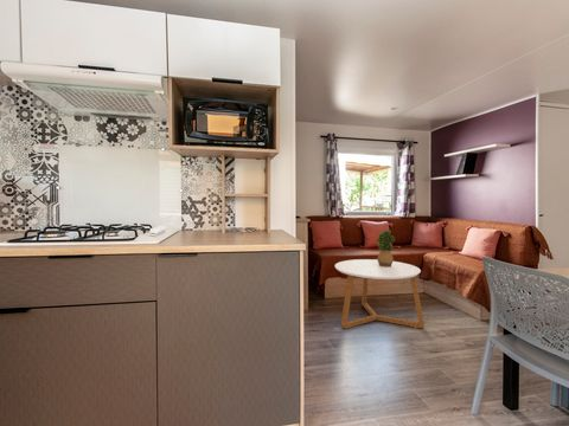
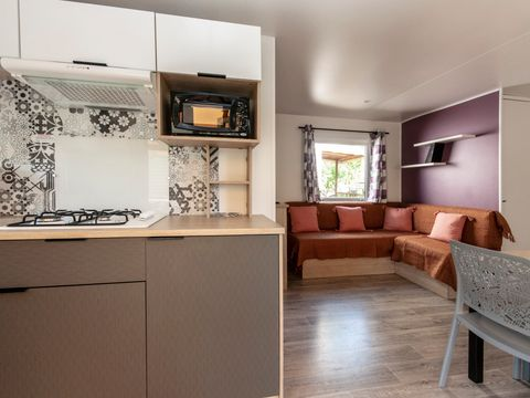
- coffee table [334,258,426,330]
- potted plant [375,228,396,267]
